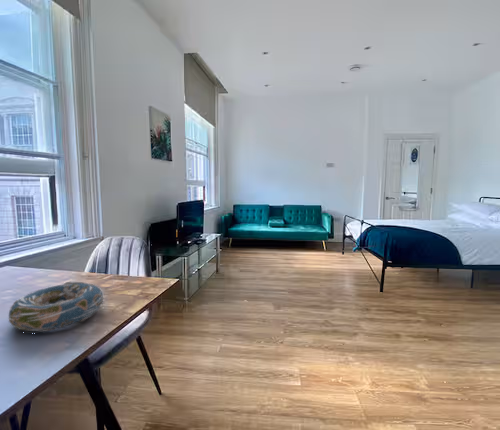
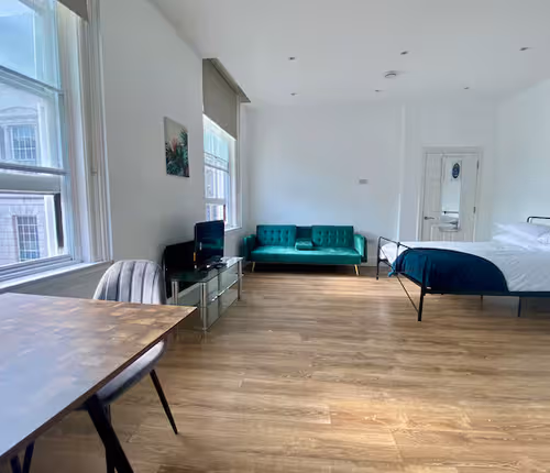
- decorative bowl [7,281,106,333]
